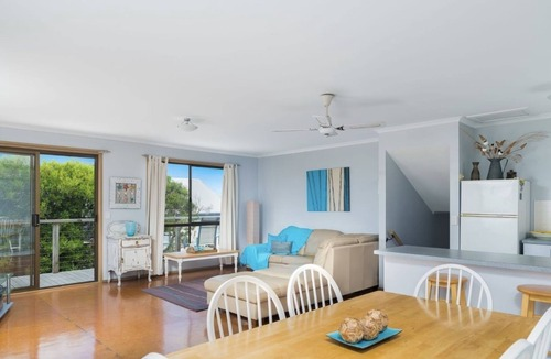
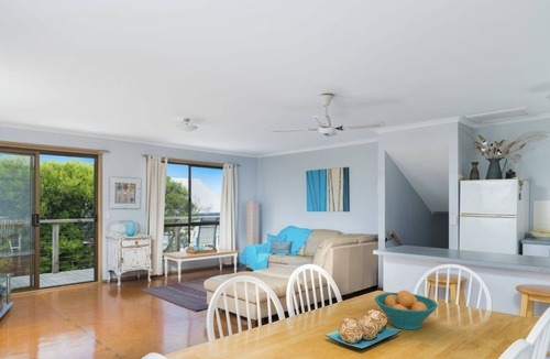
+ fruit bowl [374,290,439,330]
